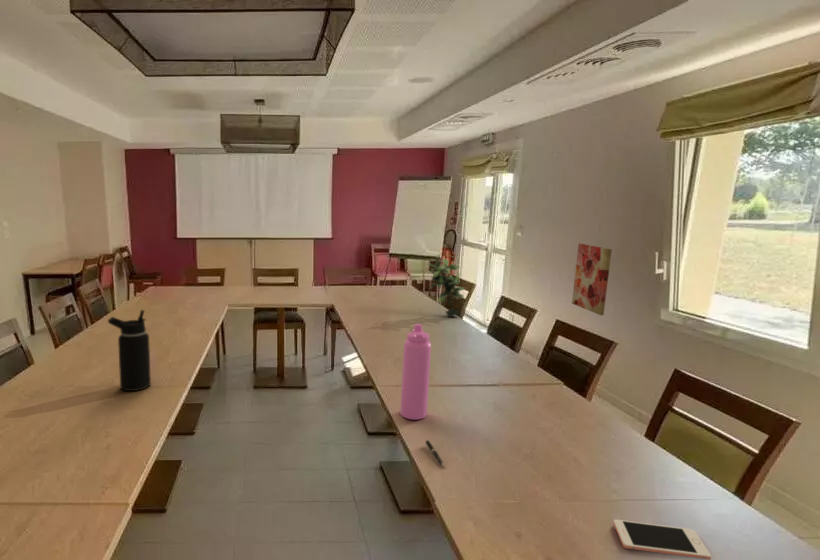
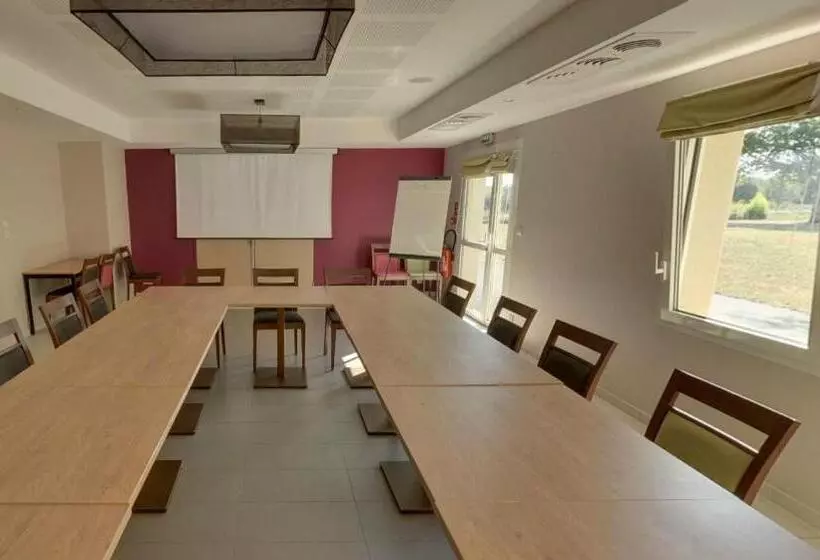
- pen [424,439,446,469]
- cell phone [612,518,712,560]
- water bottle [107,309,152,392]
- wall art [571,243,613,316]
- water bottle [399,323,432,421]
- potted plant [426,252,465,318]
